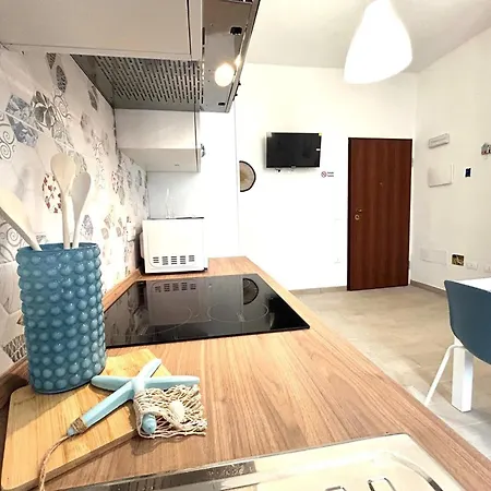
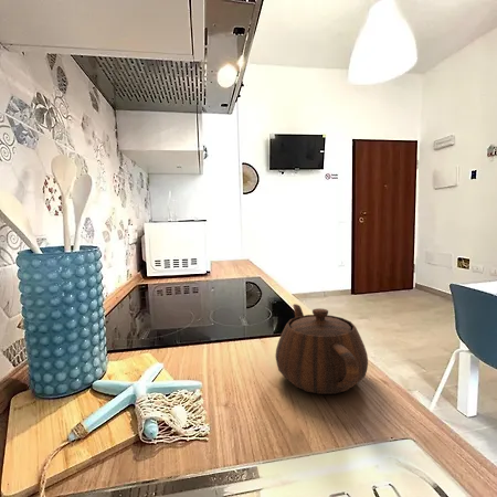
+ teapot [274,303,369,395]
